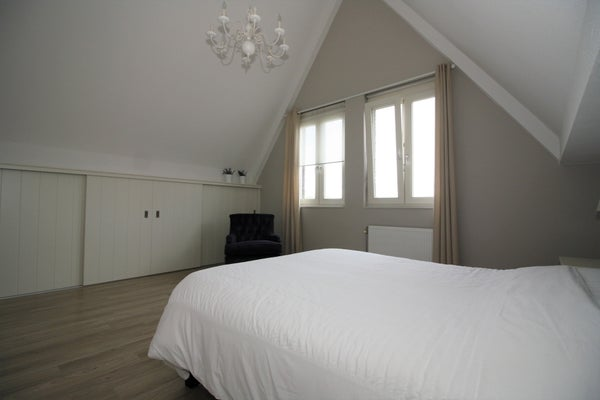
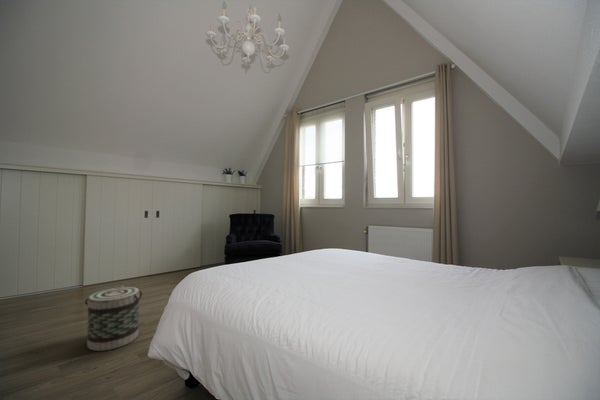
+ basket [84,285,143,352]
